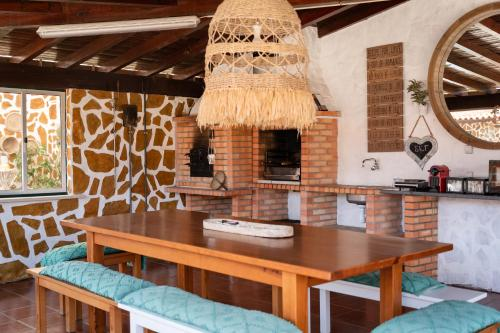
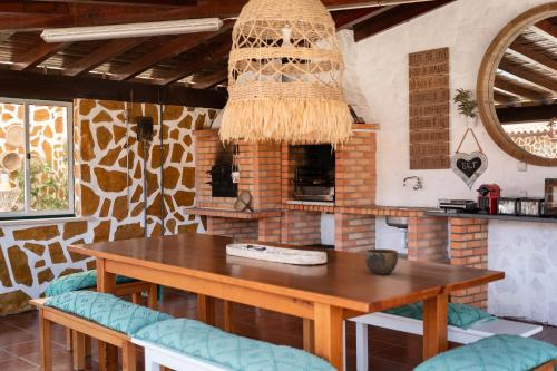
+ bowl [364,247,399,275]
